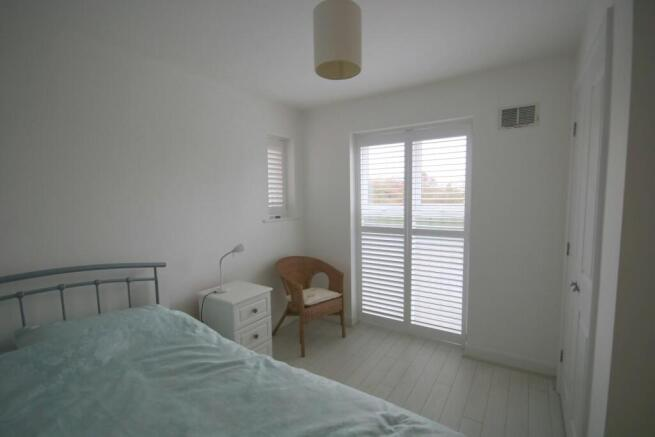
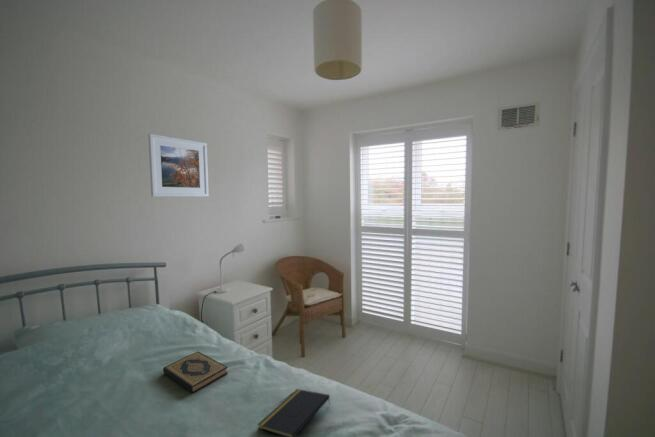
+ notepad [257,388,331,437]
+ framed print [147,133,210,198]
+ hardback book [162,351,229,394]
